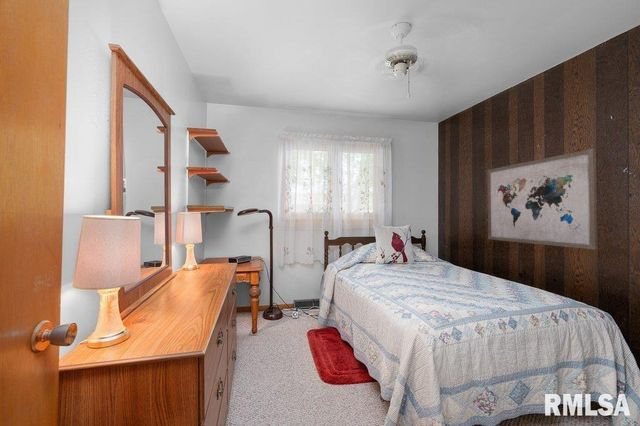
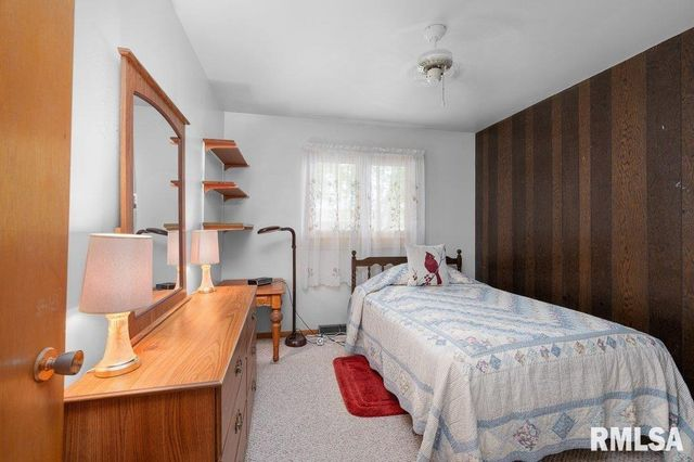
- wall art [486,148,598,250]
